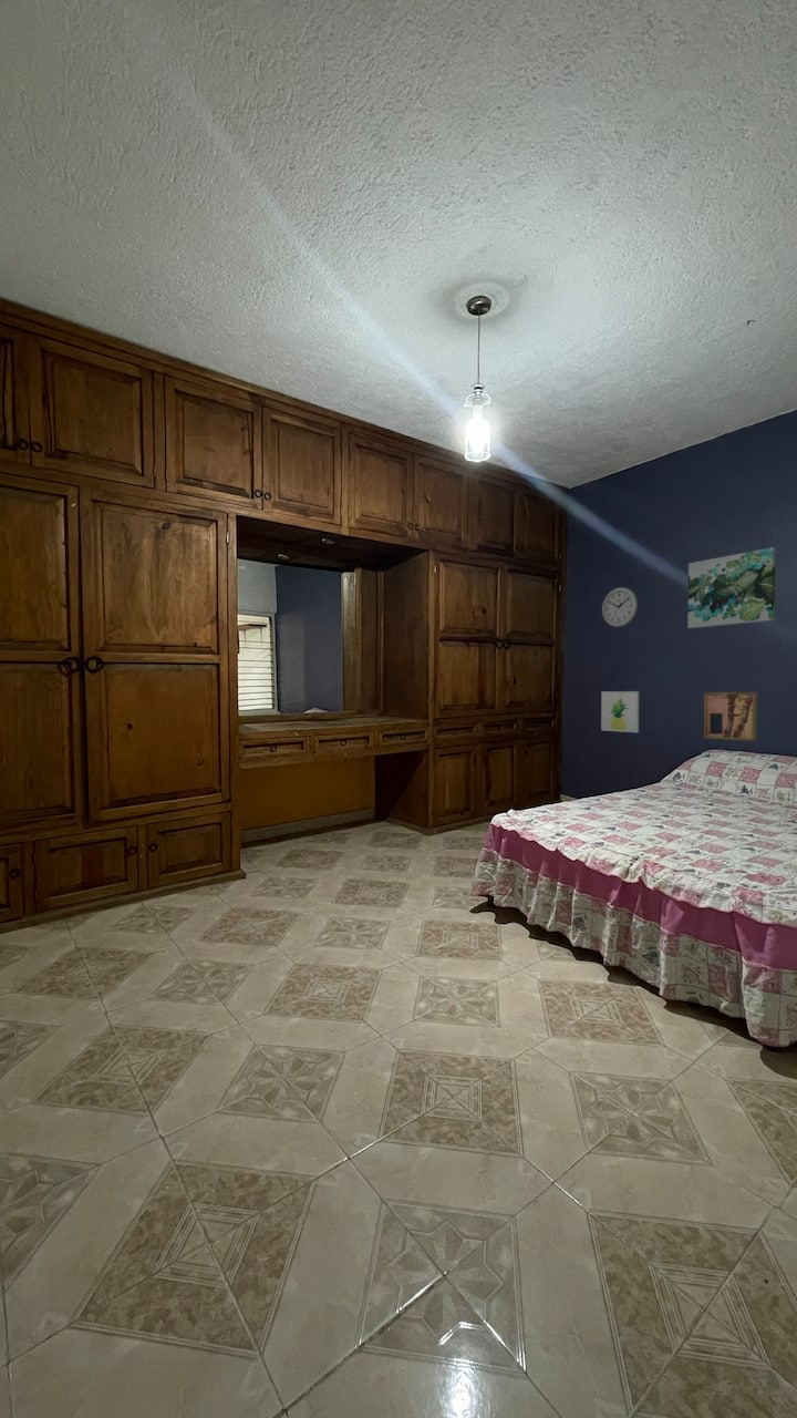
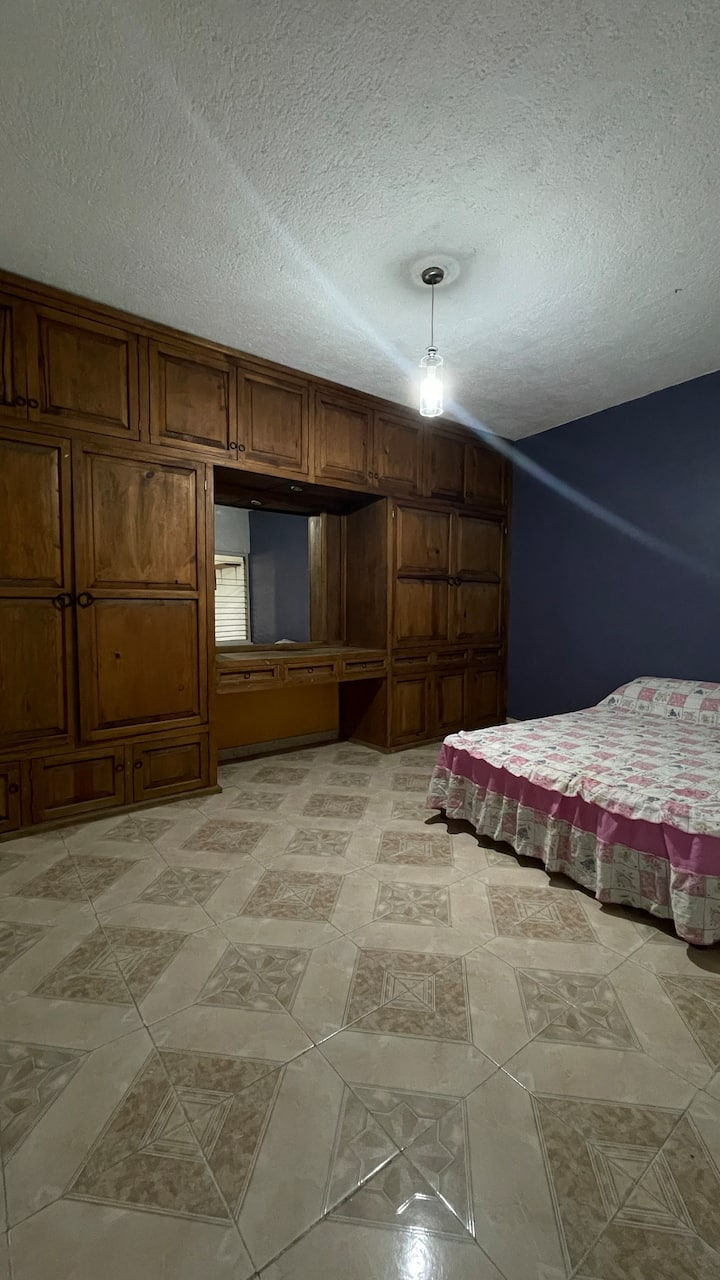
- wall art [703,691,758,742]
- wall art [686,546,777,629]
- wall clock [601,586,639,628]
- wall art [600,690,640,733]
